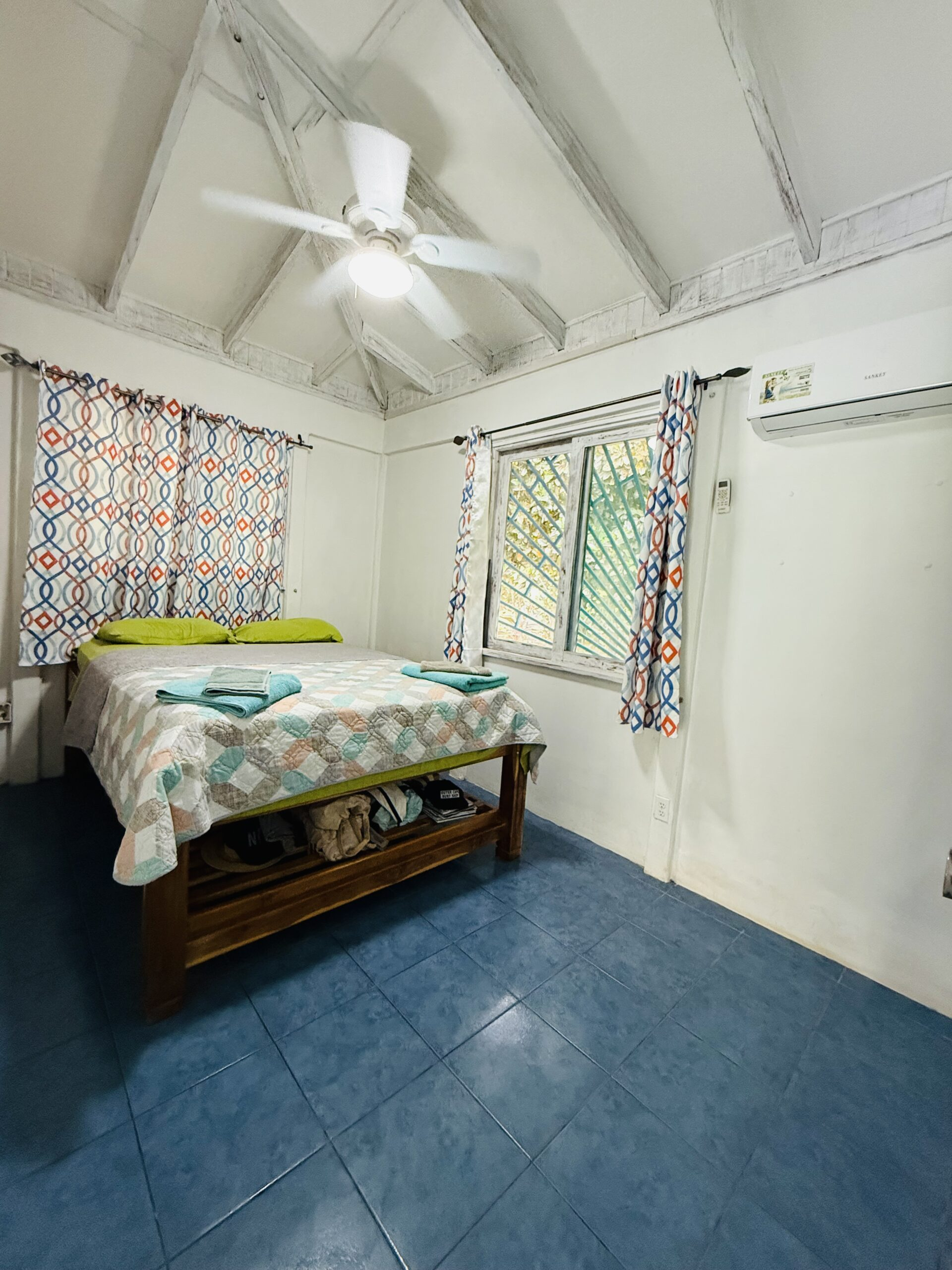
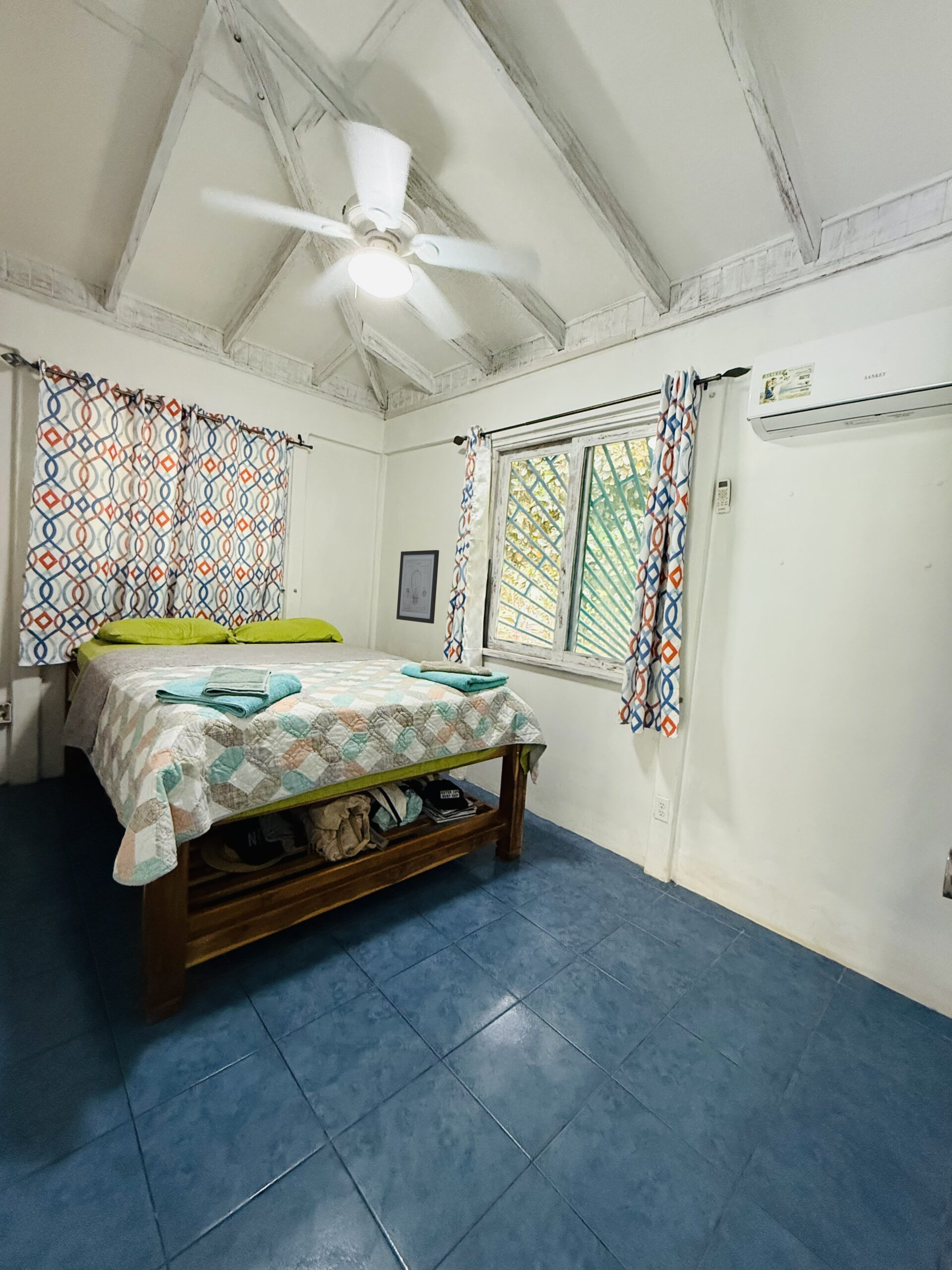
+ wall art [396,550,440,624]
